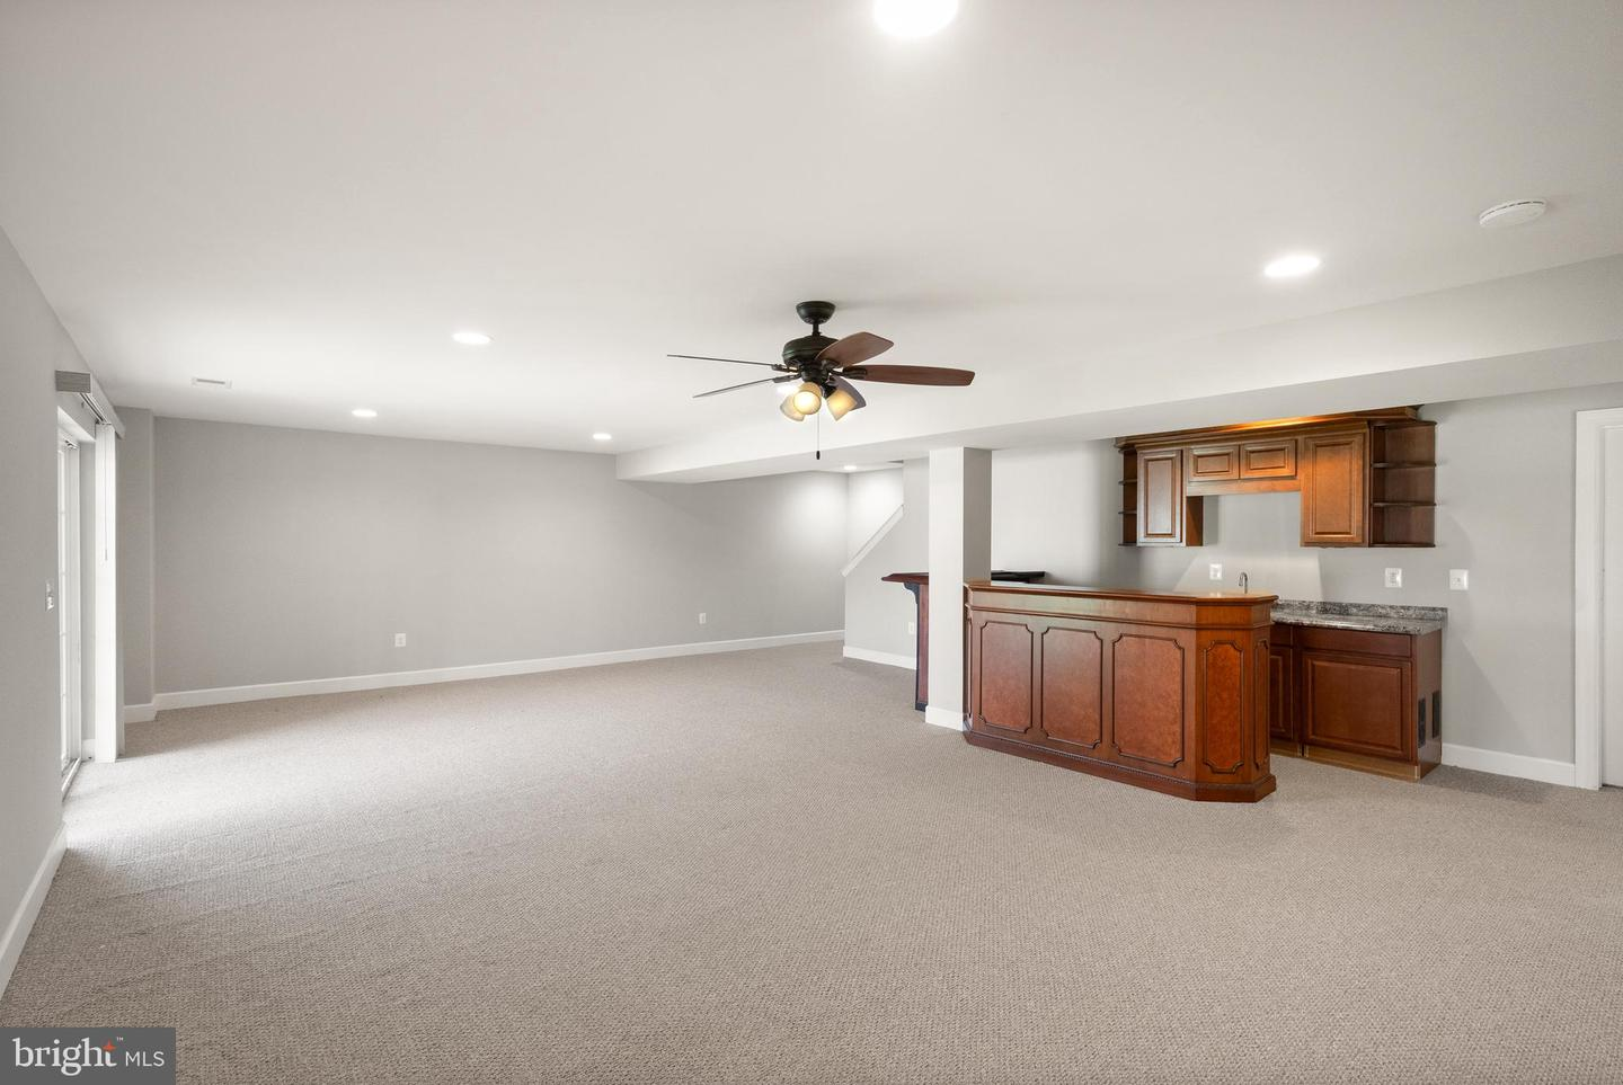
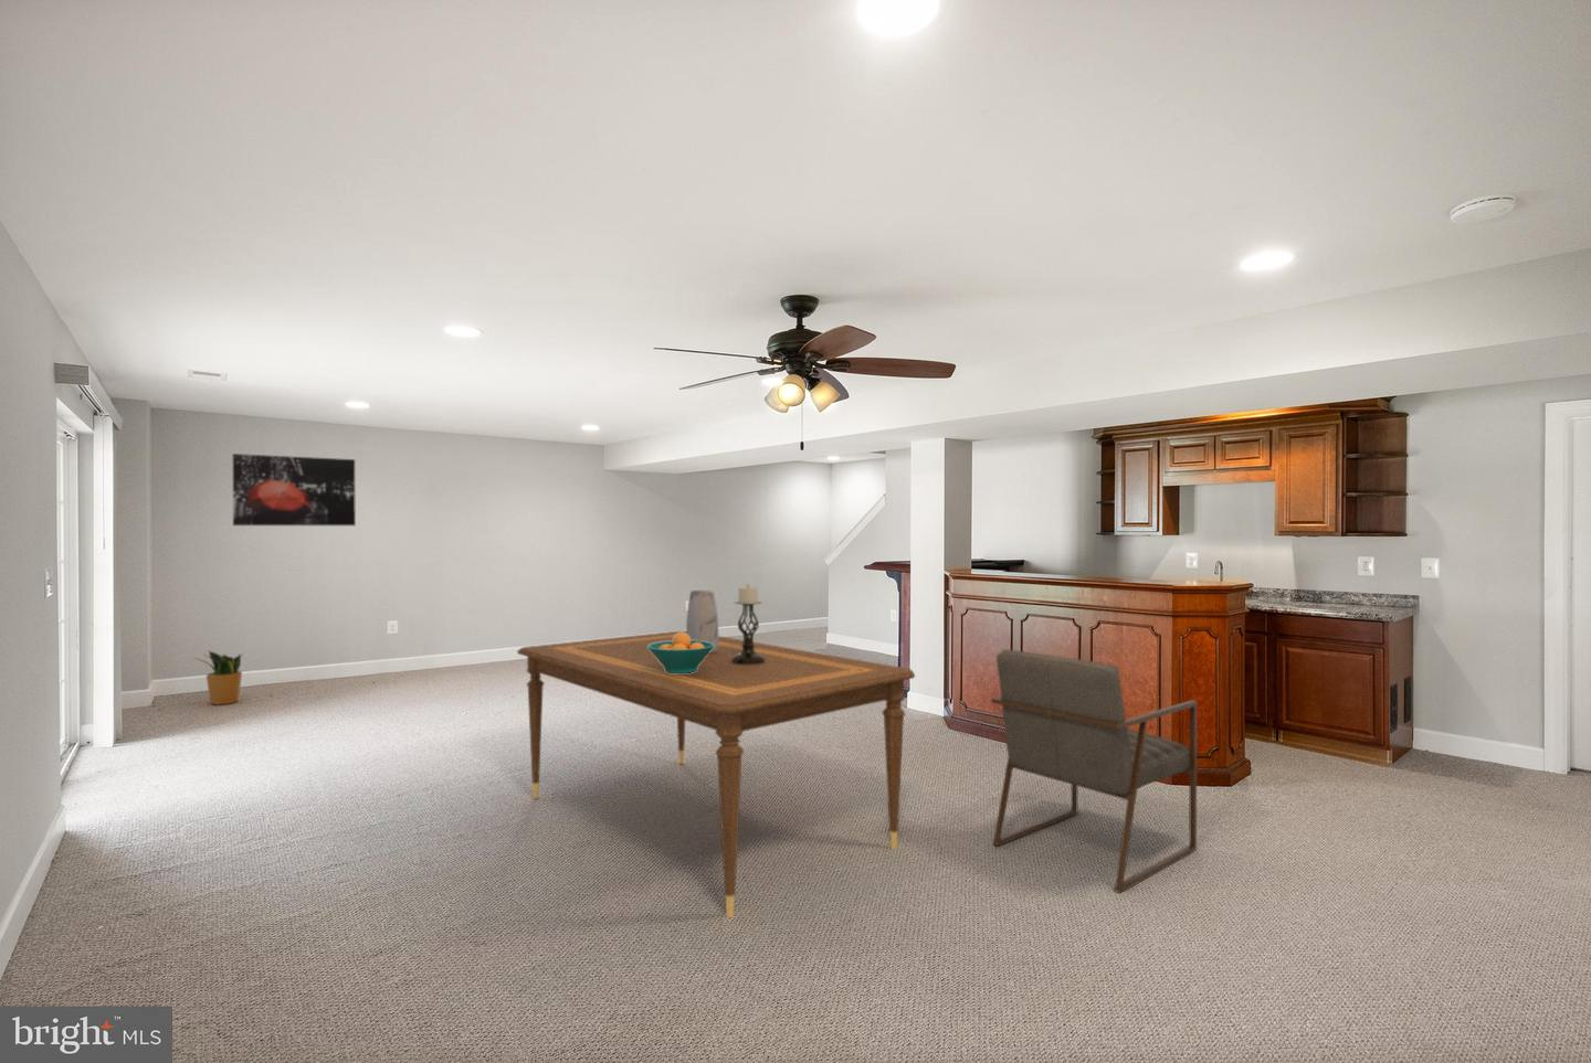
+ potted plant [194,649,243,706]
+ dining table [516,630,915,918]
+ vase [685,590,720,654]
+ candle holder [731,584,765,664]
+ wall art [232,452,357,527]
+ chair [991,648,1198,895]
+ fruit bowl [647,632,715,674]
